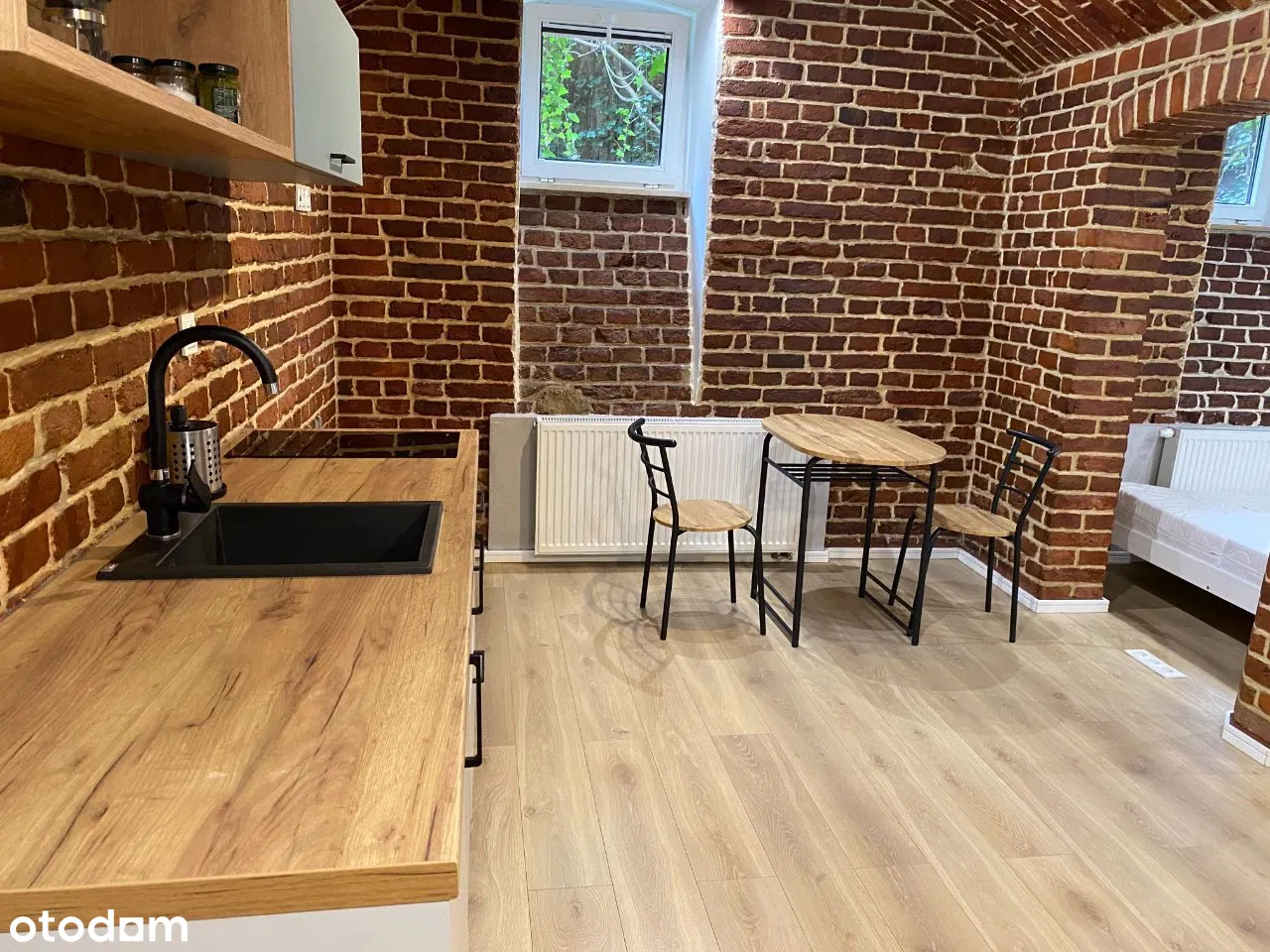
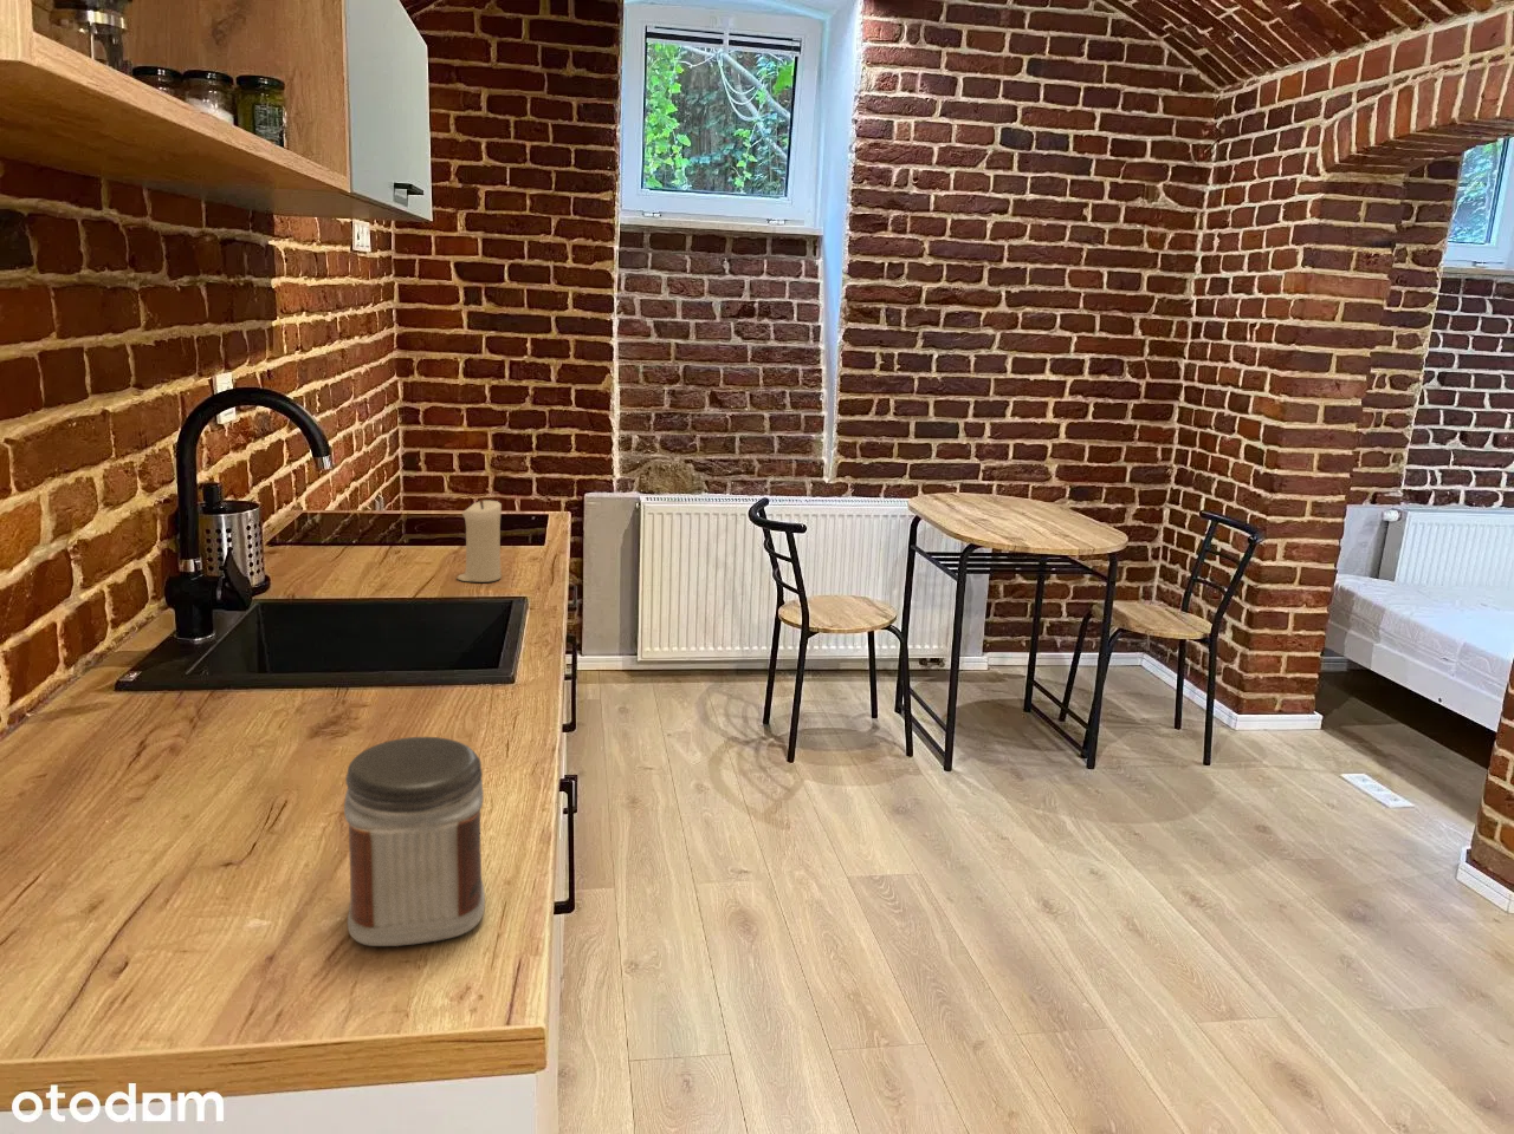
+ candle [455,498,503,584]
+ jar [343,736,486,947]
